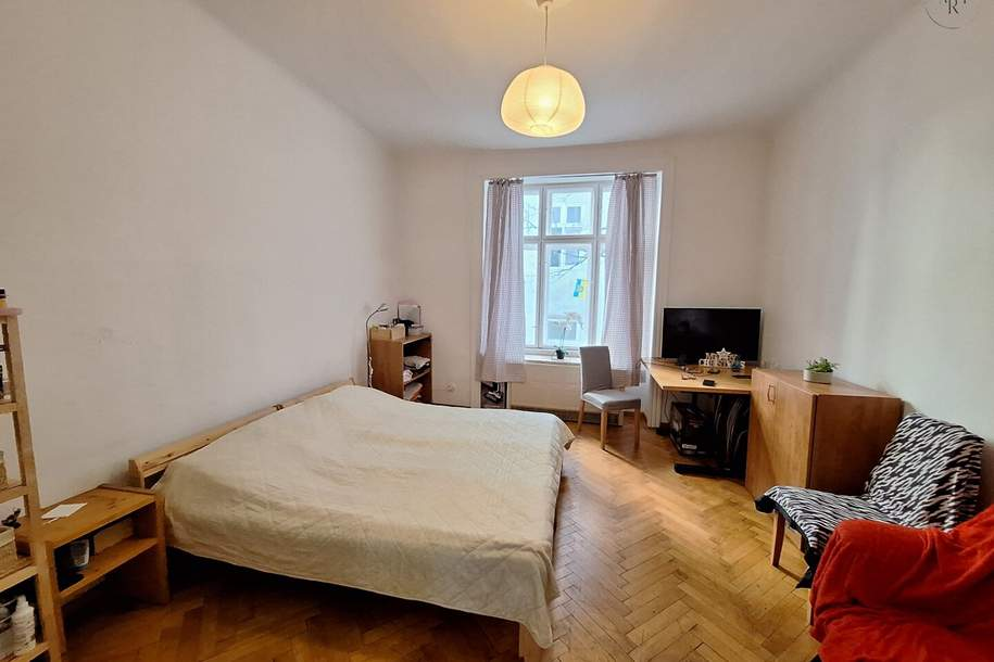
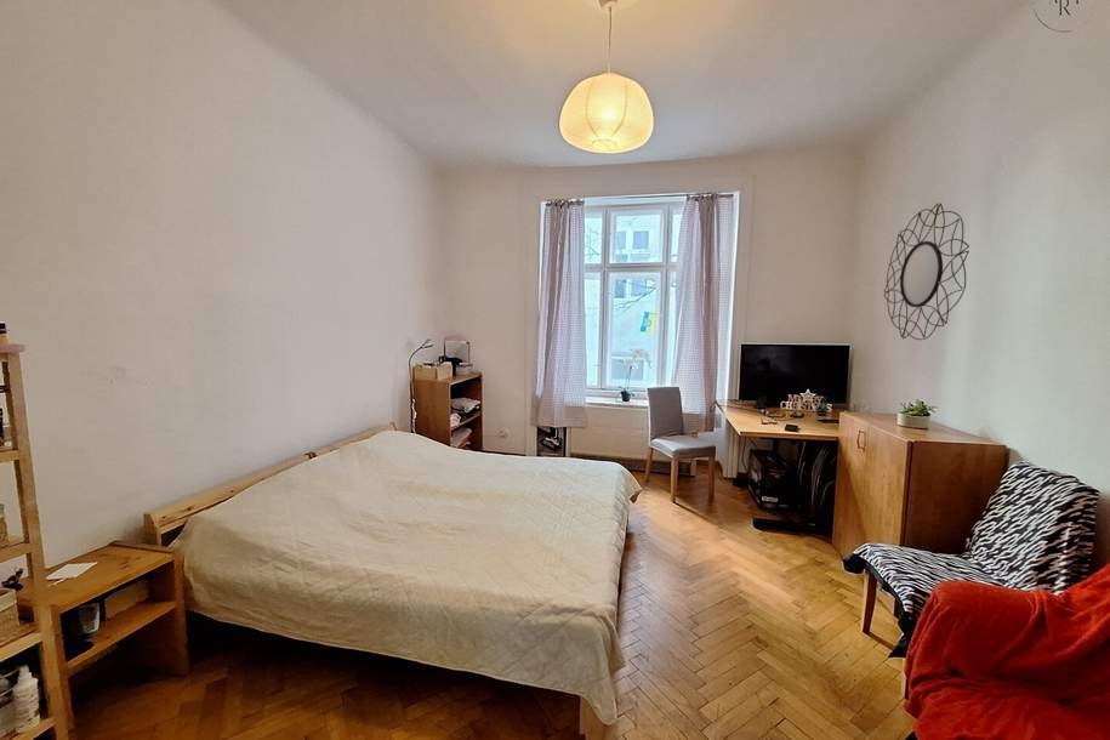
+ home mirror [883,201,970,341]
